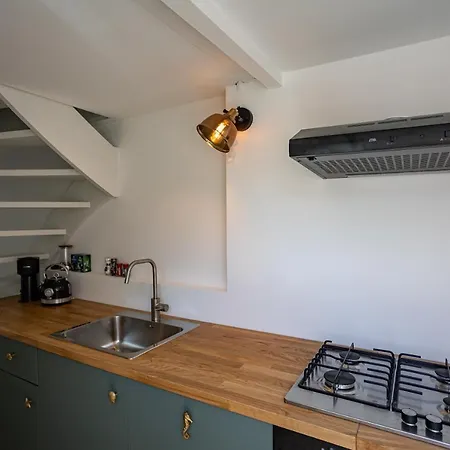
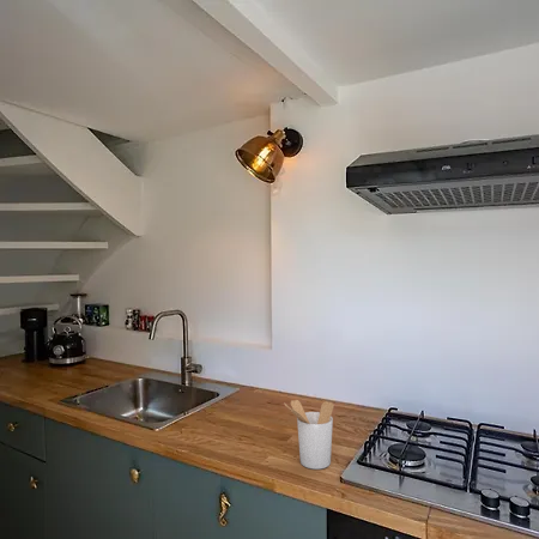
+ utensil holder [283,399,334,471]
